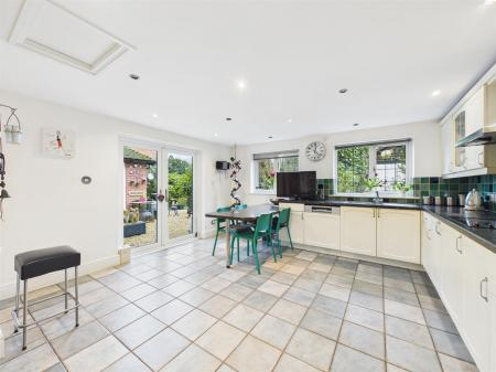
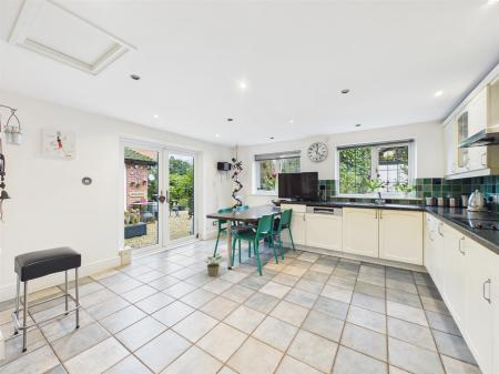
+ potted plant [204,253,224,277]
